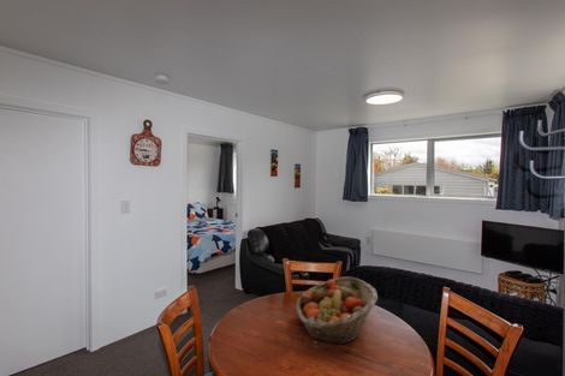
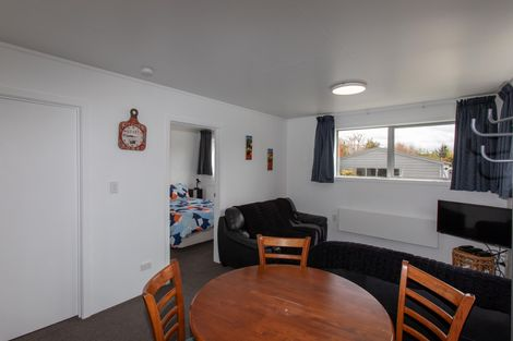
- fruit basket [296,276,379,346]
